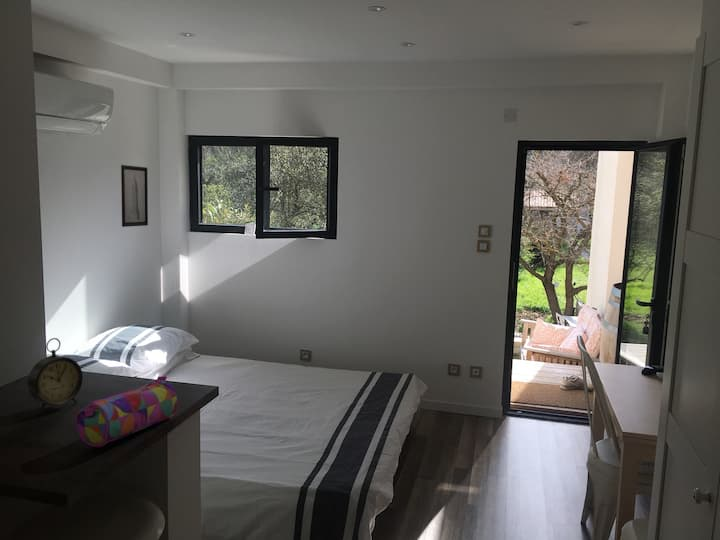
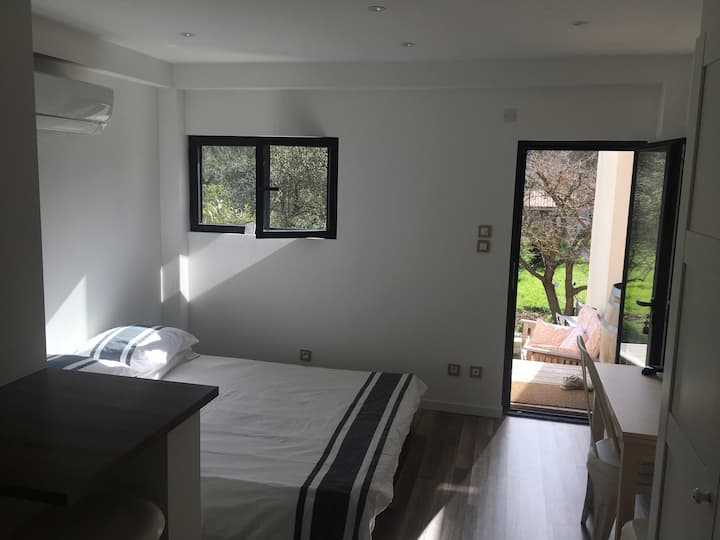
- alarm clock [27,337,84,414]
- wall art [120,164,149,228]
- pencil case [75,376,178,448]
